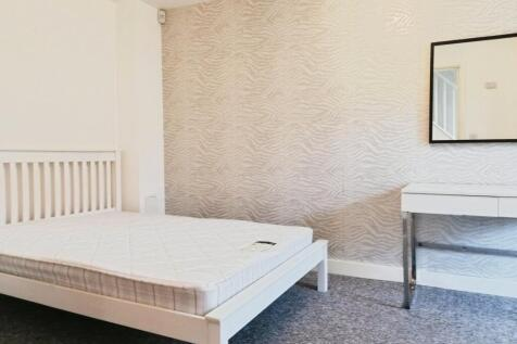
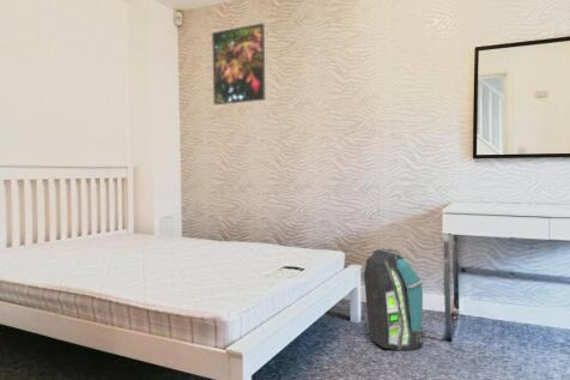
+ backpack [363,248,425,351]
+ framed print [211,22,266,105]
